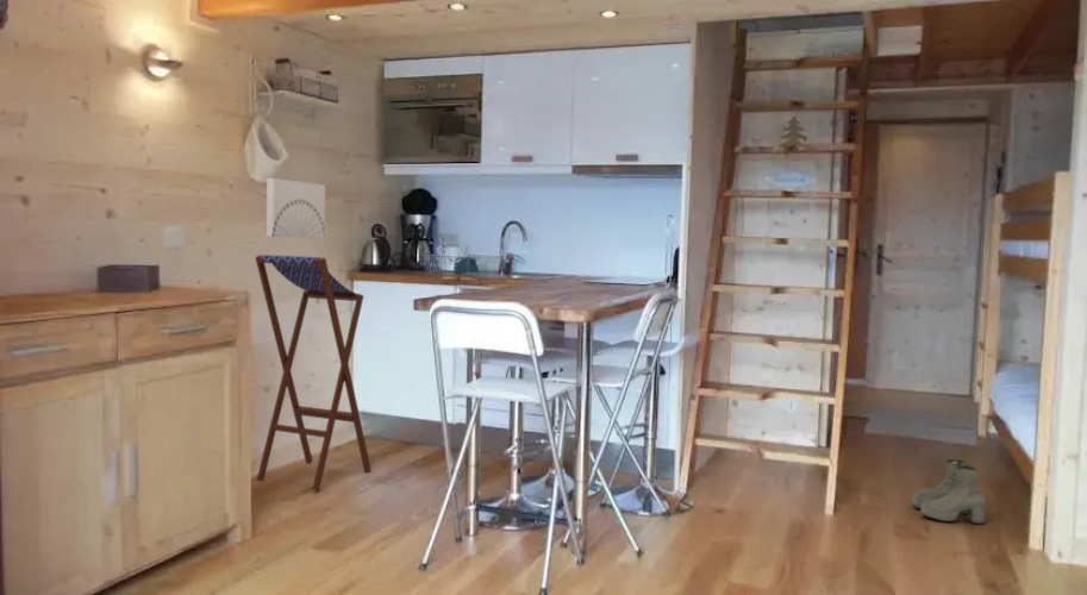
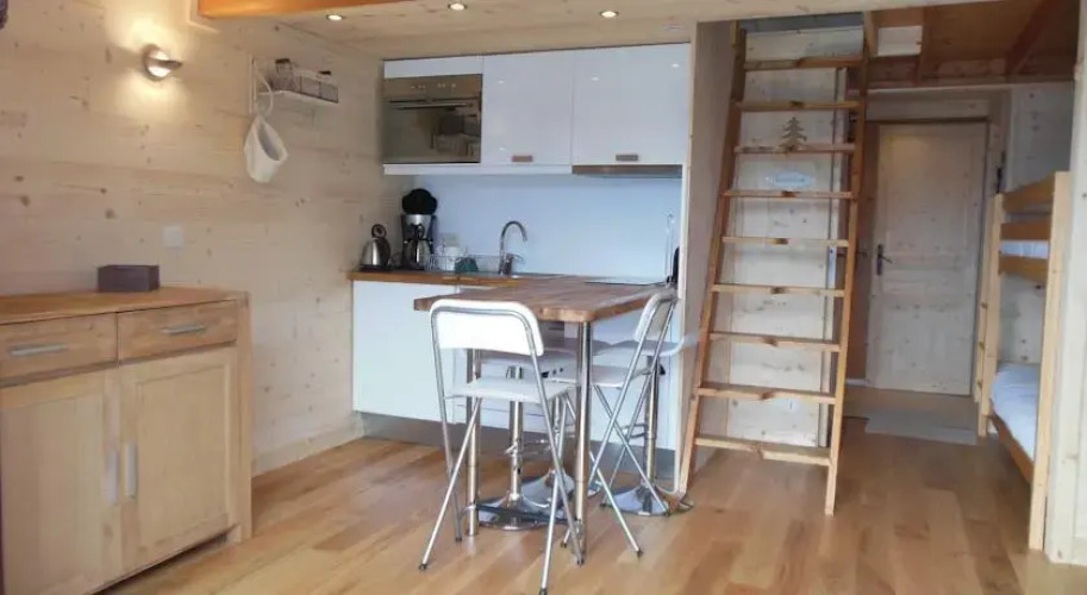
- stool [254,253,373,491]
- boots [911,458,987,525]
- wall art [265,177,326,239]
